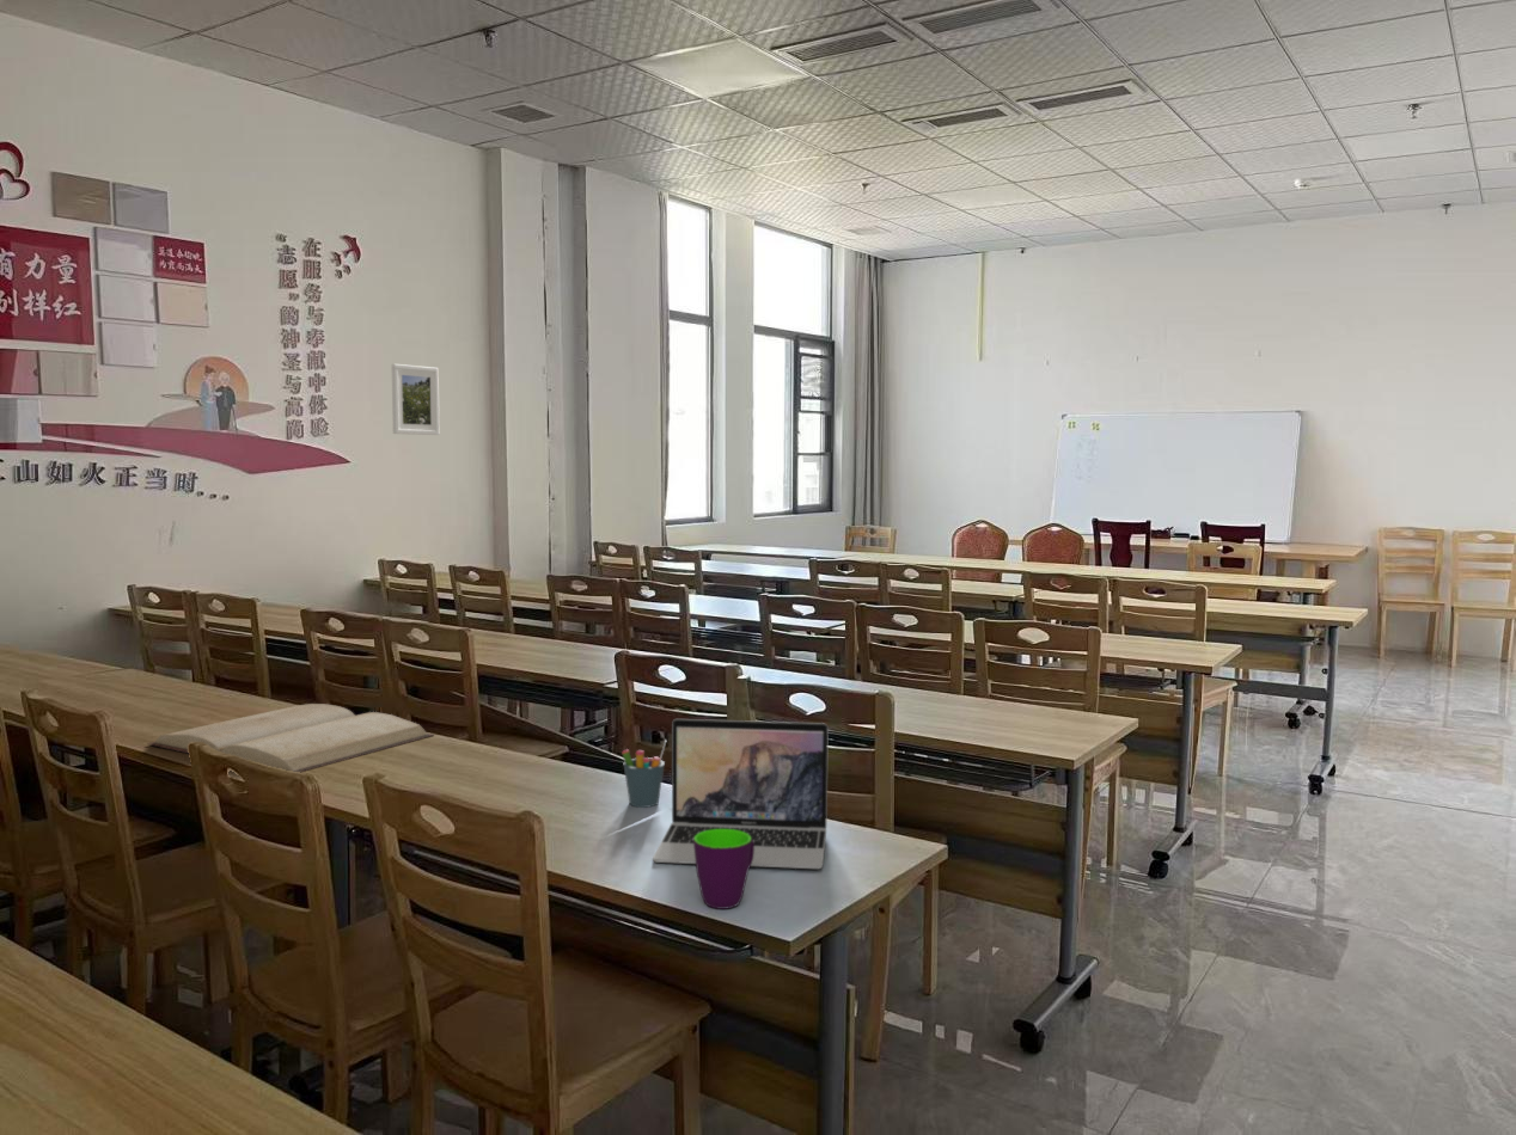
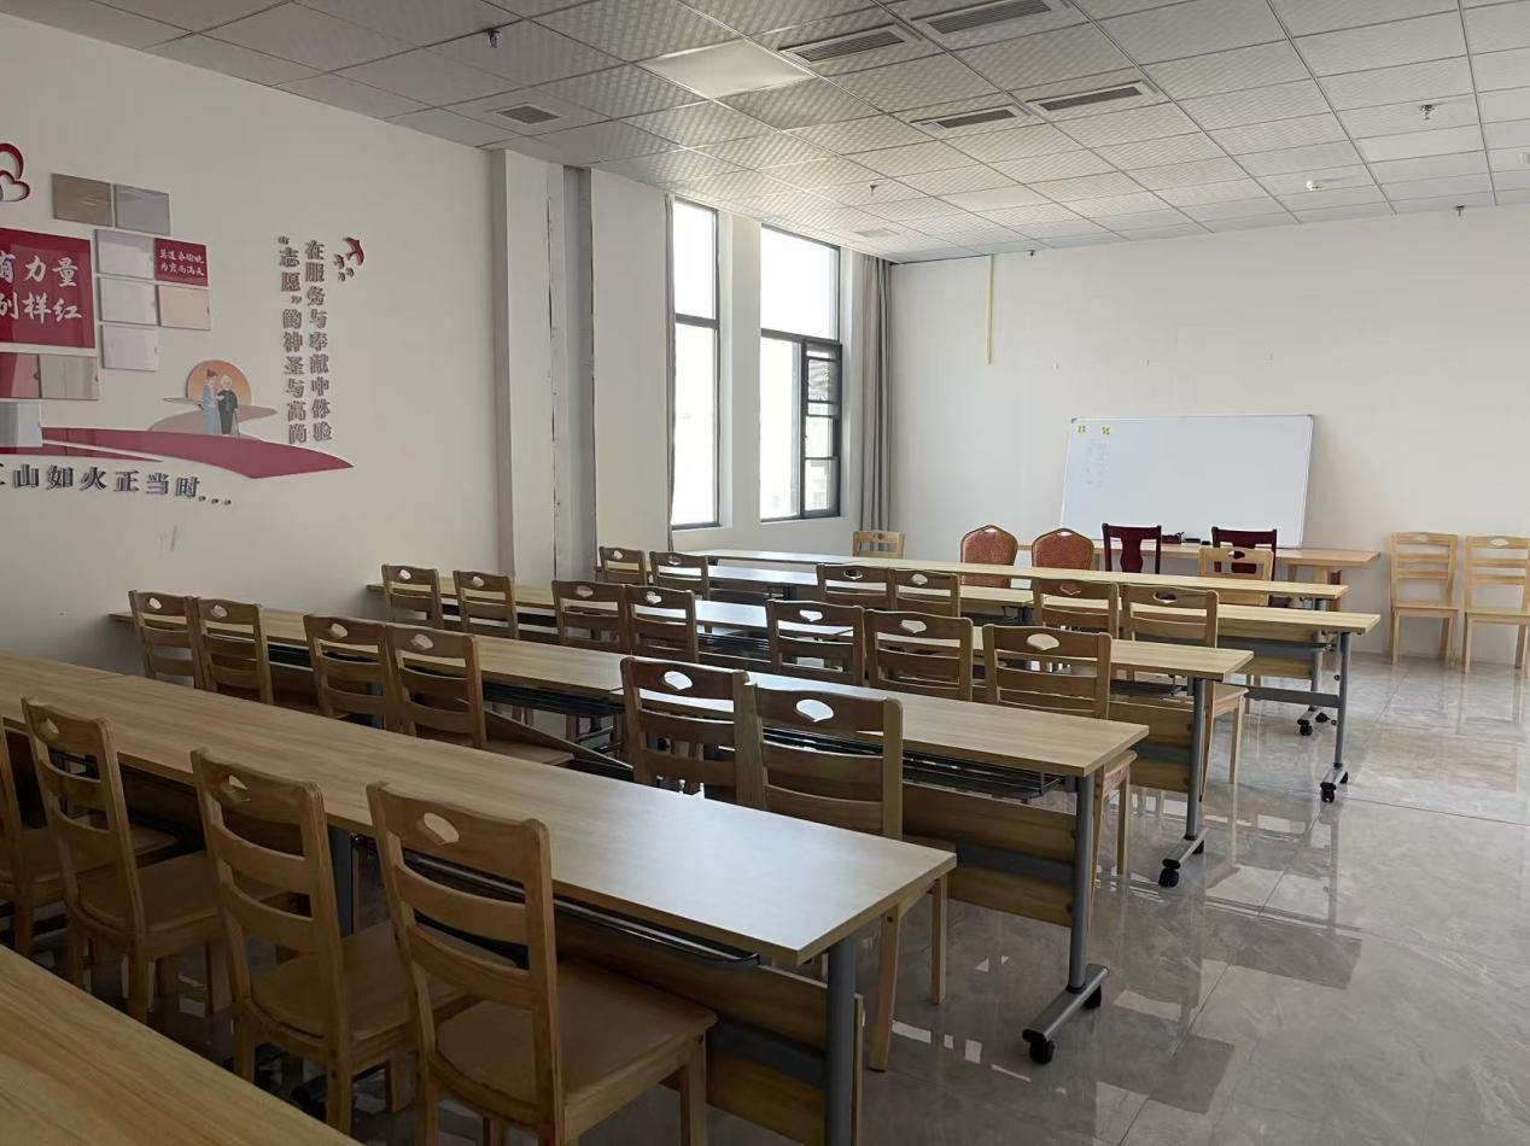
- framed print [391,363,440,436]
- pen holder [621,738,667,809]
- mug [693,829,754,910]
- laptop [652,718,830,870]
- book [146,703,435,773]
